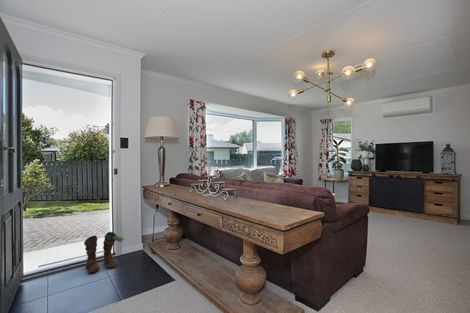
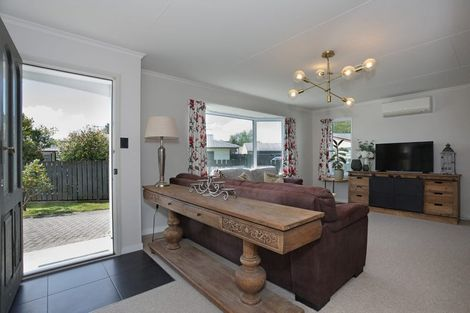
- boots [83,231,124,274]
